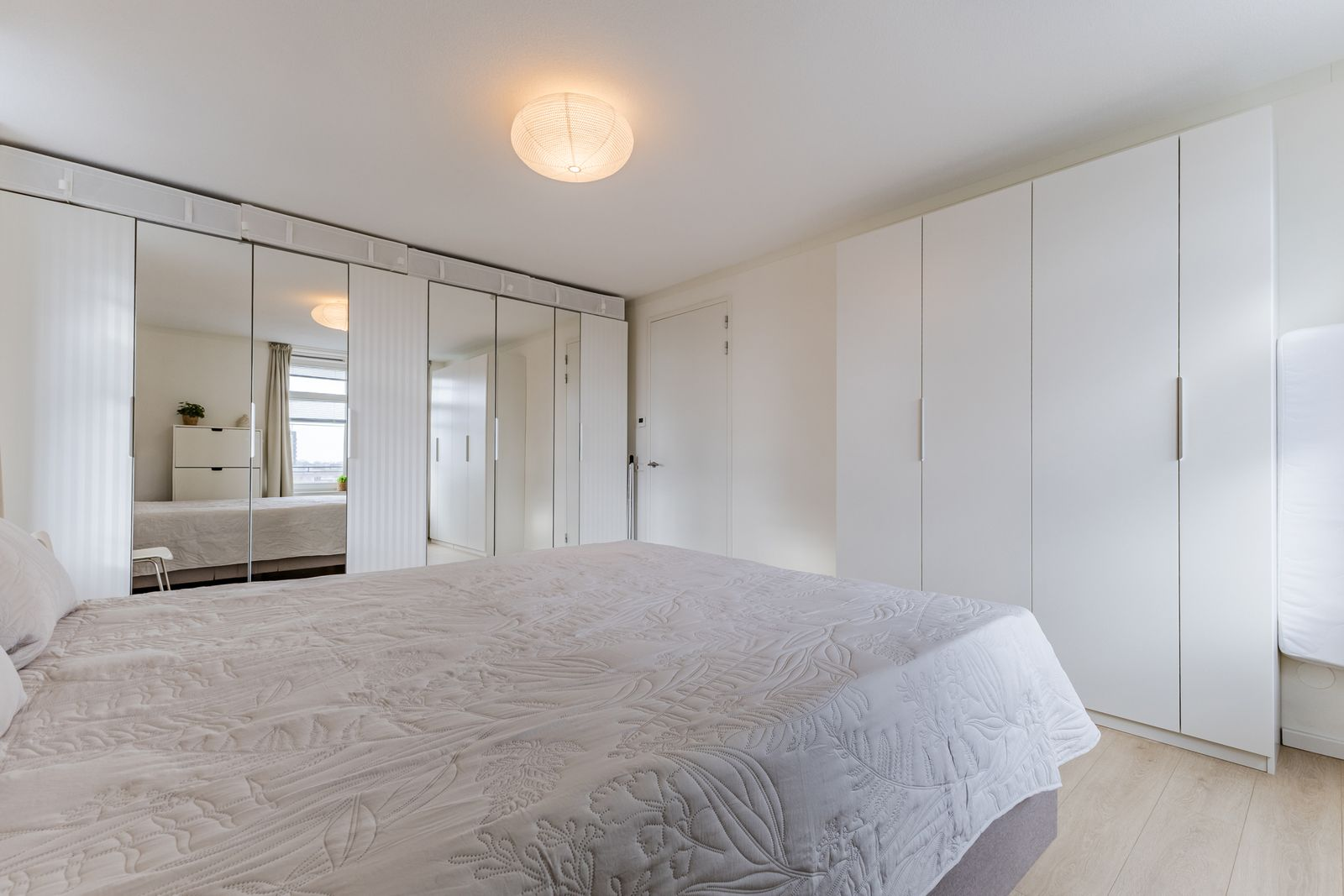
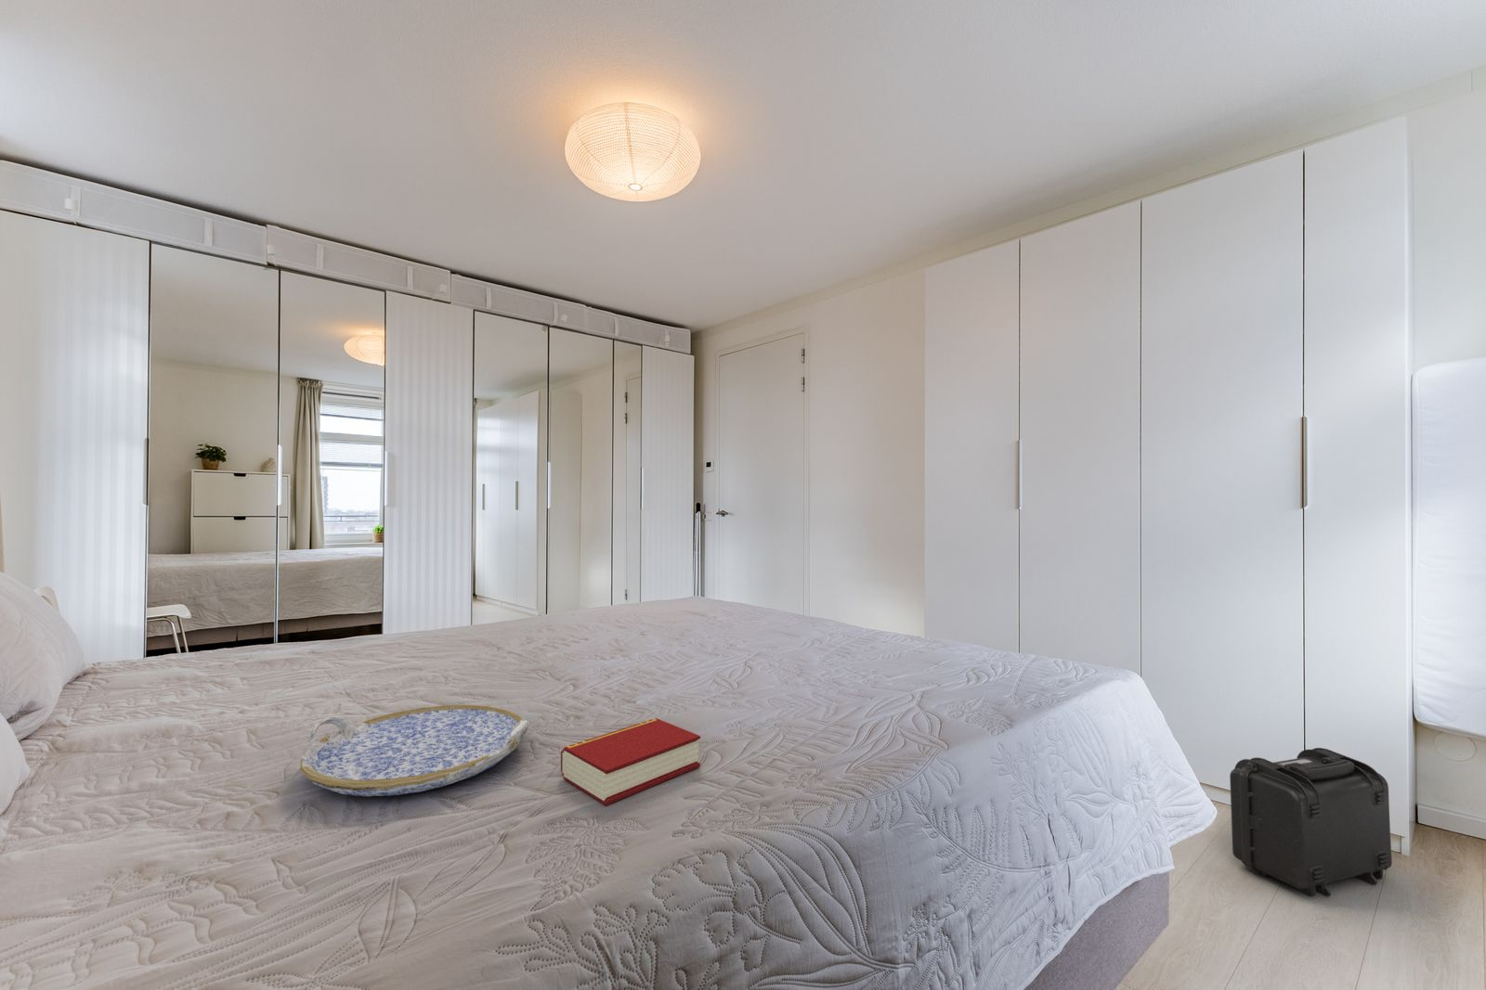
+ book [561,717,701,807]
+ serving tray [299,704,530,797]
+ backpack [1228,747,1393,897]
